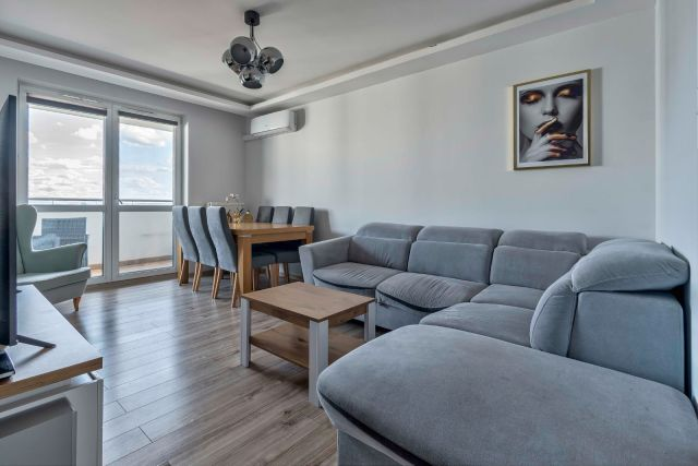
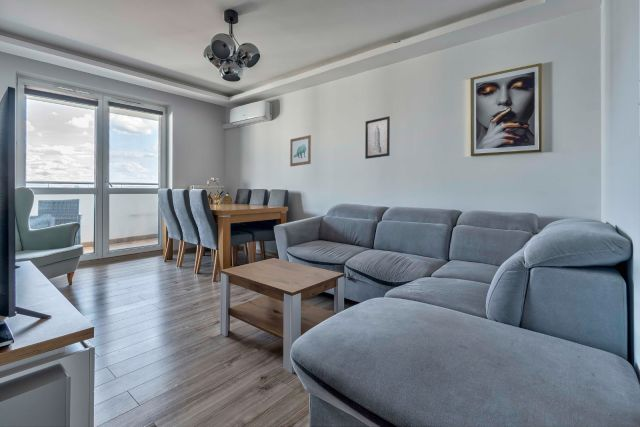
+ wall art [289,134,312,167]
+ wall art [364,115,391,160]
